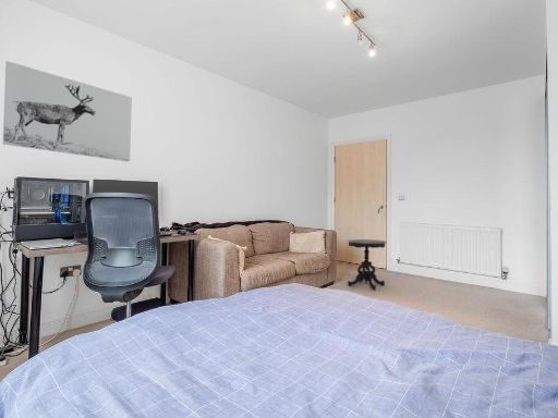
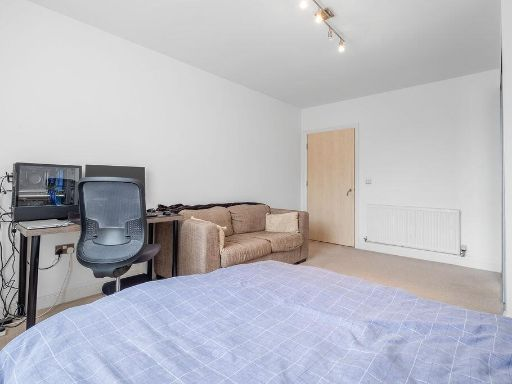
- side table [347,238,388,291]
- wall art [2,60,133,162]
